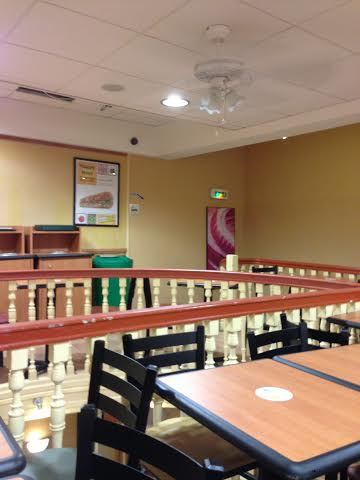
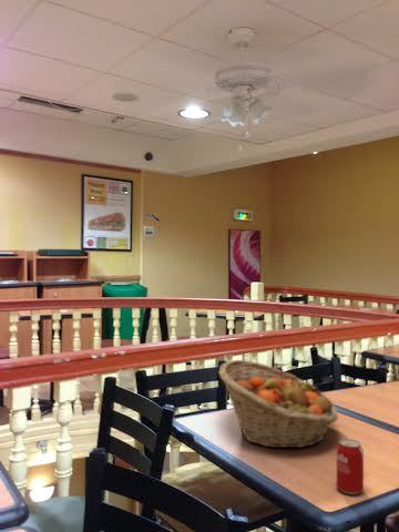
+ beverage can [335,438,365,495]
+ fruit basket [217,359,339,449]
